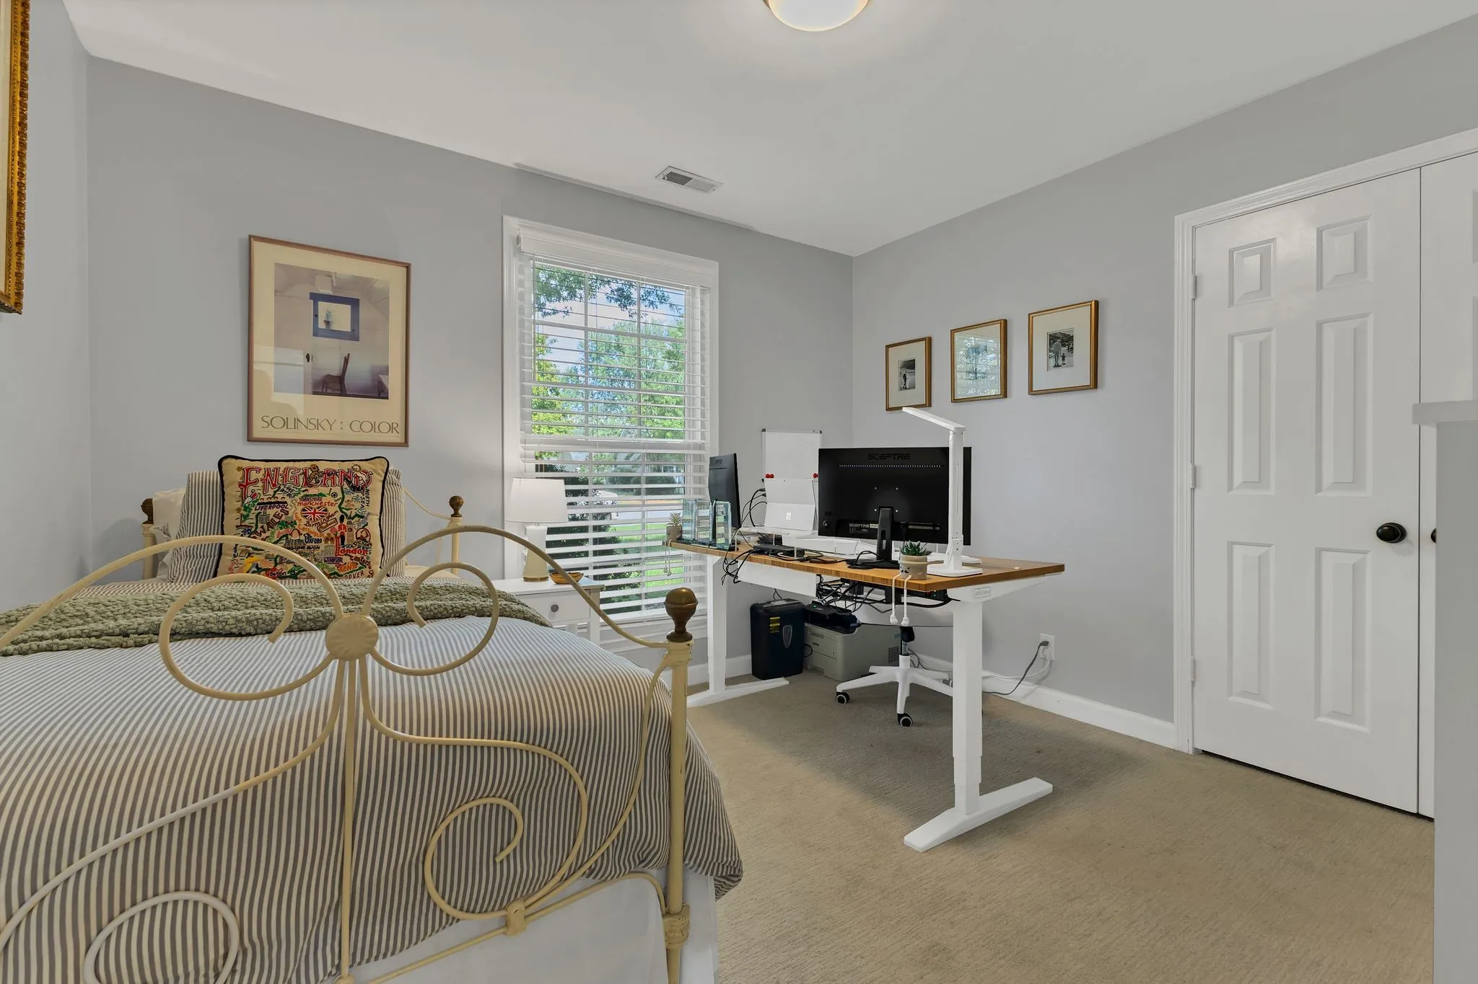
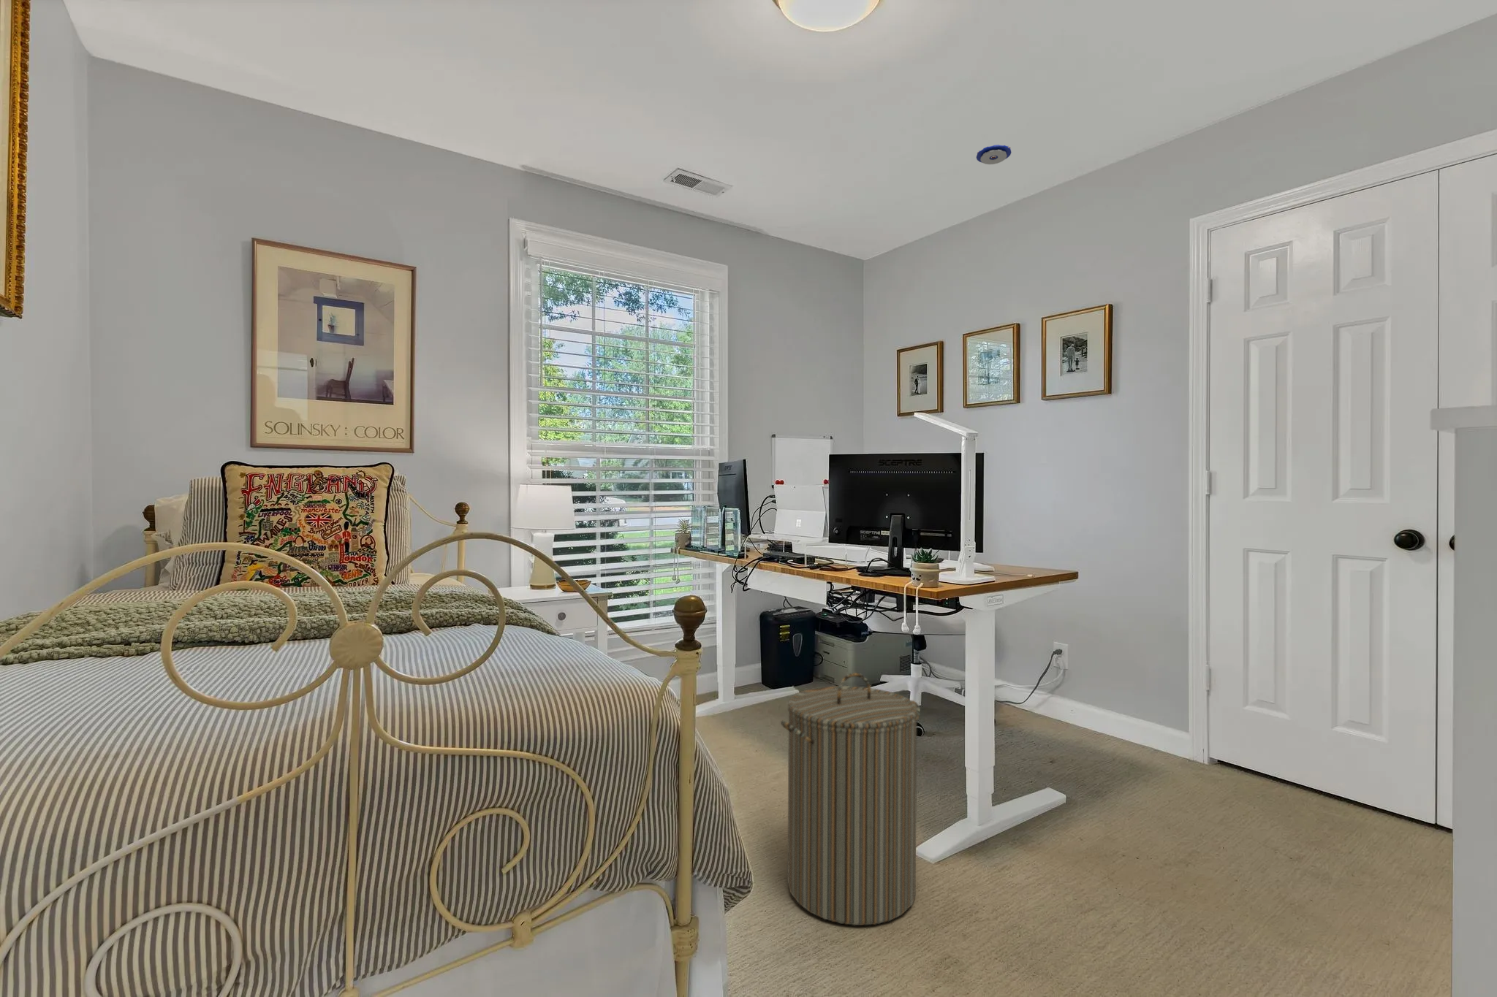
+ laundry hamper [780,672,920,926]
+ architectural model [976,144,1012,165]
